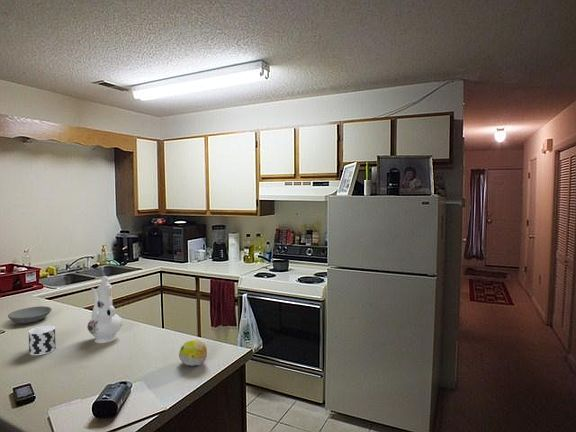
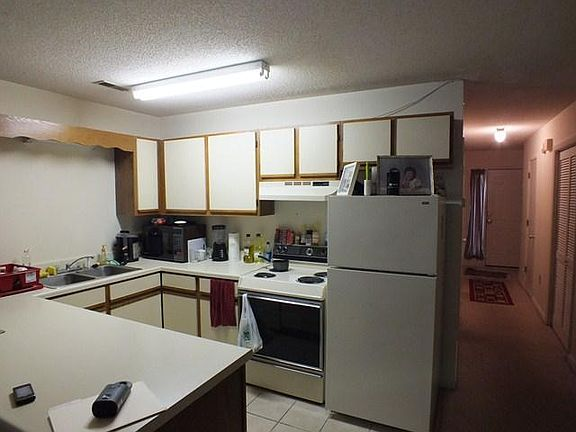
- chinaware [86,275,124,344]
- bowl [7,305,52,324]
- cup [28,325,57,356]
- fruit [178,339,208,367]
